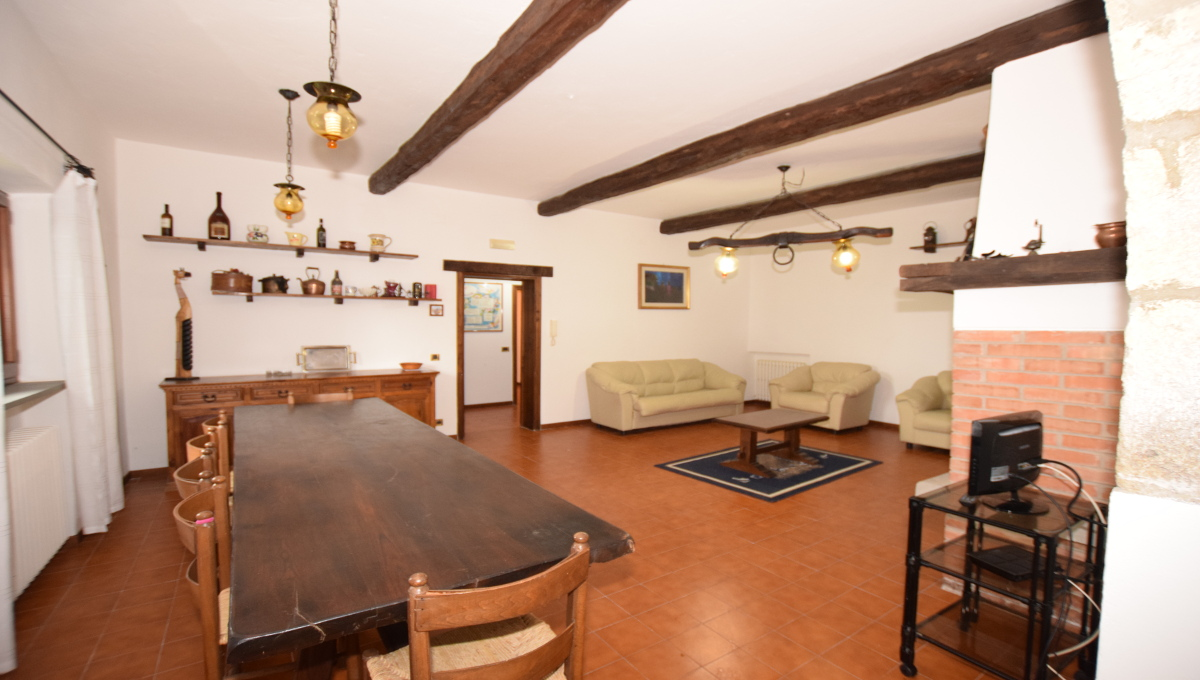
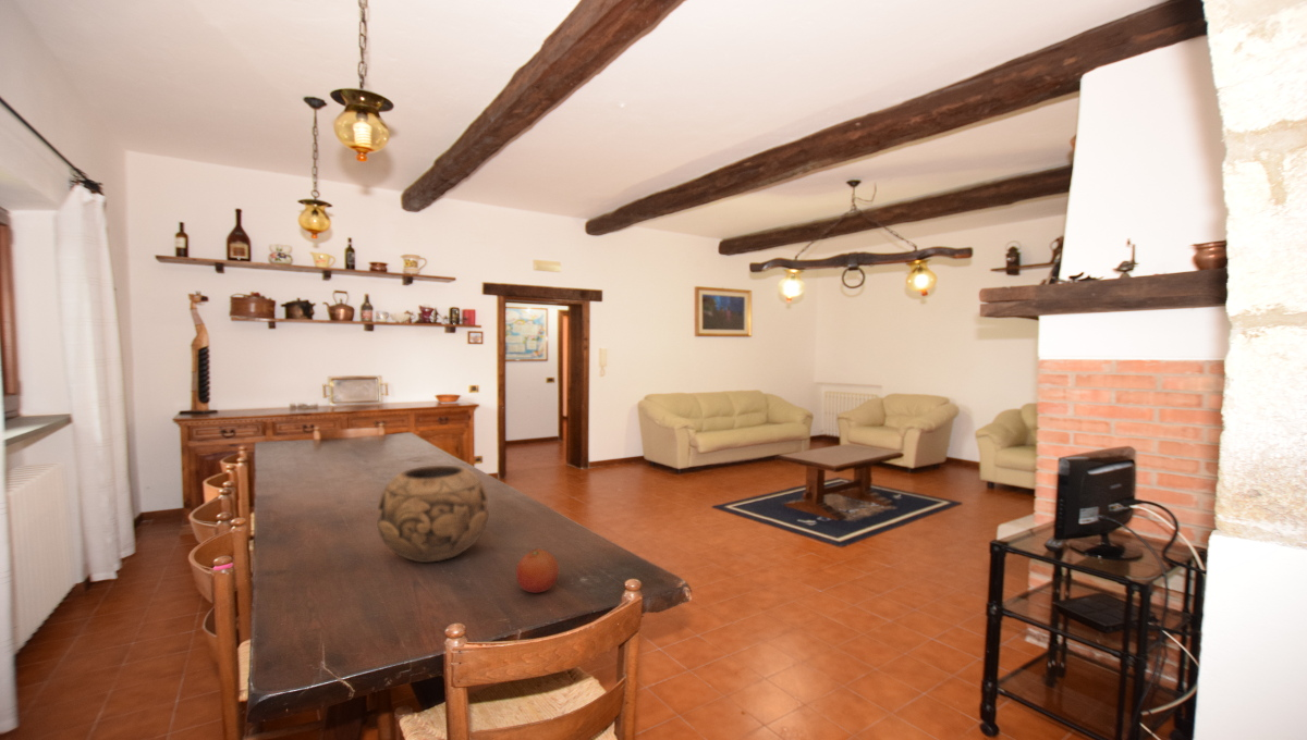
+ fruit [515,547,560,594]
+ decorative bowl [376,465,490,564]
